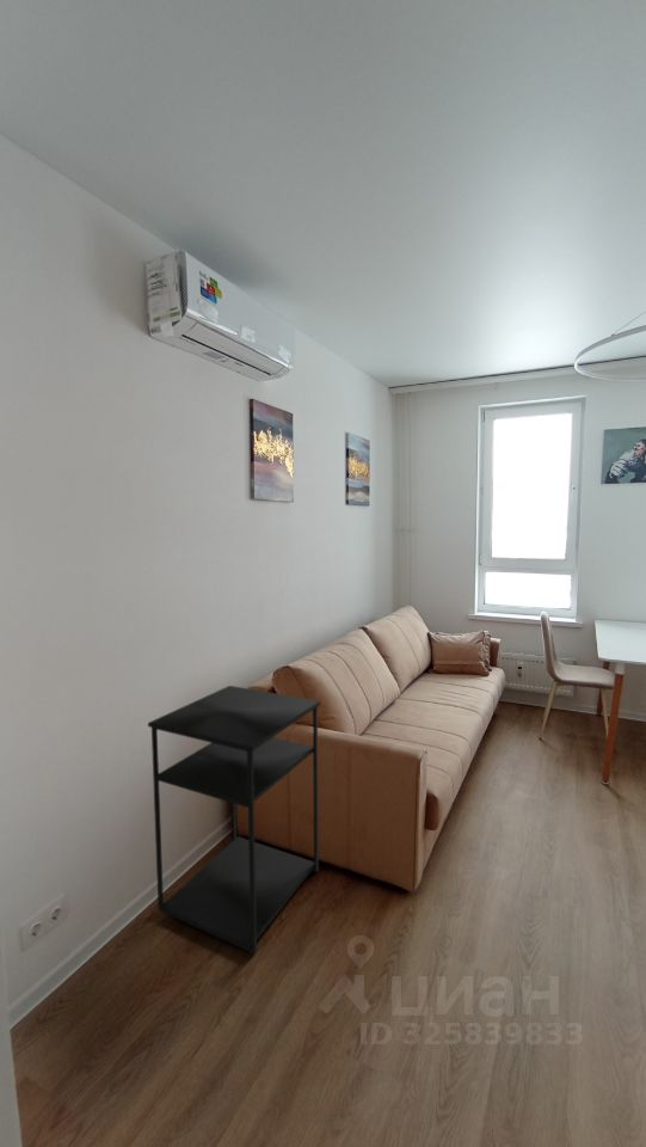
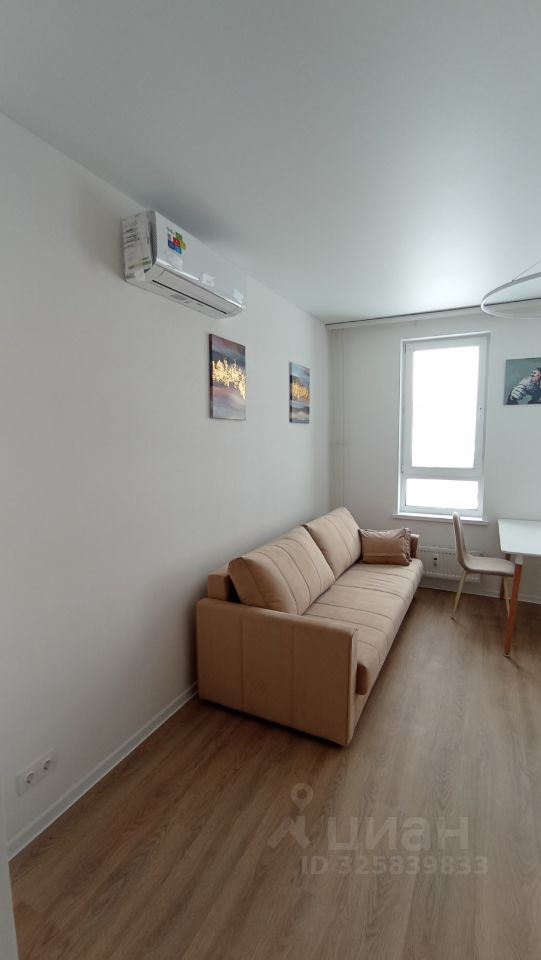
- shelving unit [147,685,321,955]
